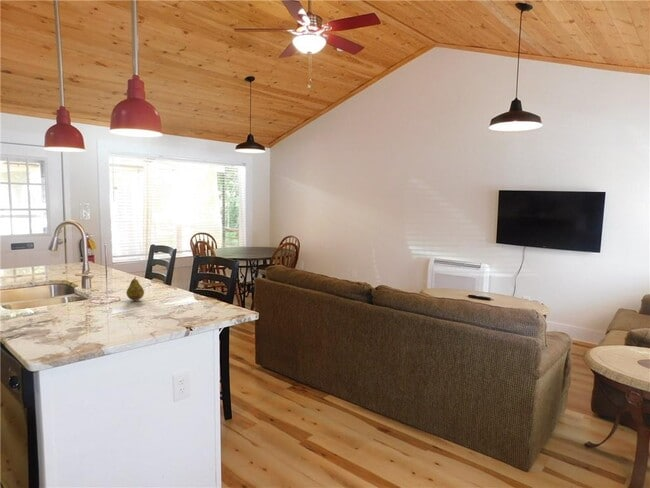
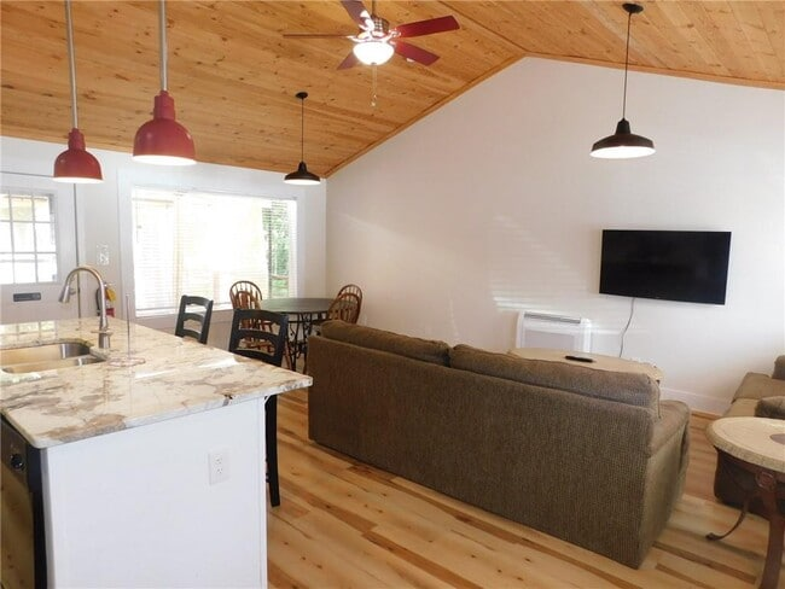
- fruit [125,275,145,301]
